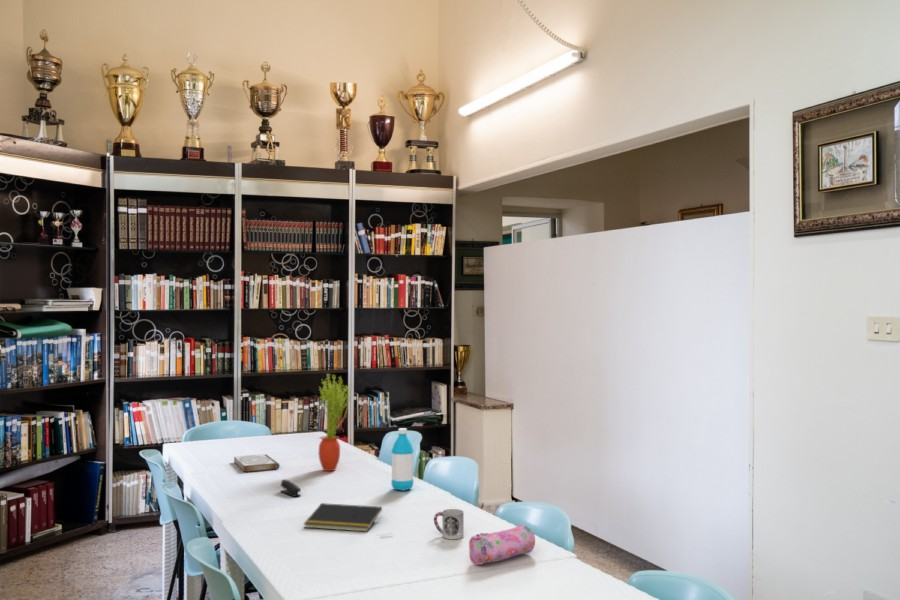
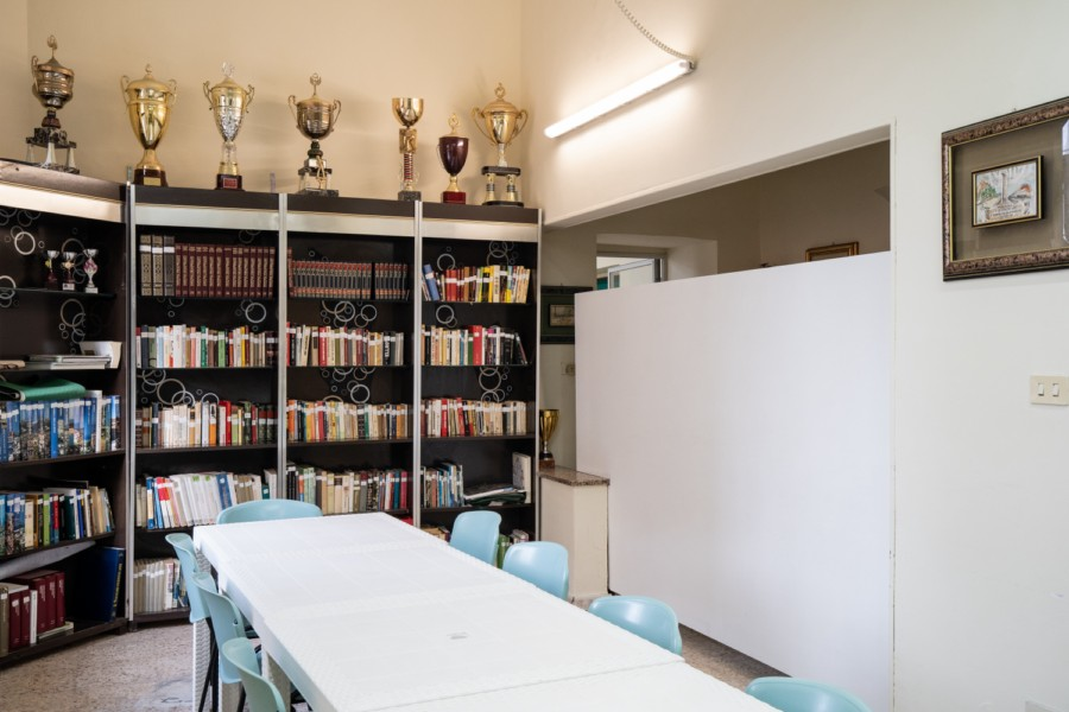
- stapler [280,479,302,497]
- pencil case [468,523,536,566]
- water bottle [391,427,415,492]
- book [233,453,281,473]
- cup [433,508,465,540]
- potted plant [318,373,353,472]
- notepad [303,502,383,533]
